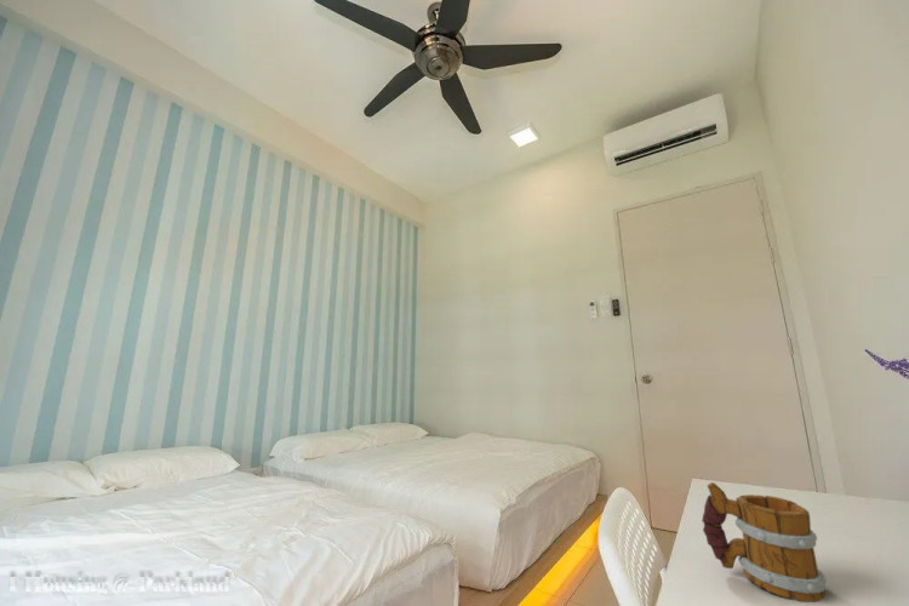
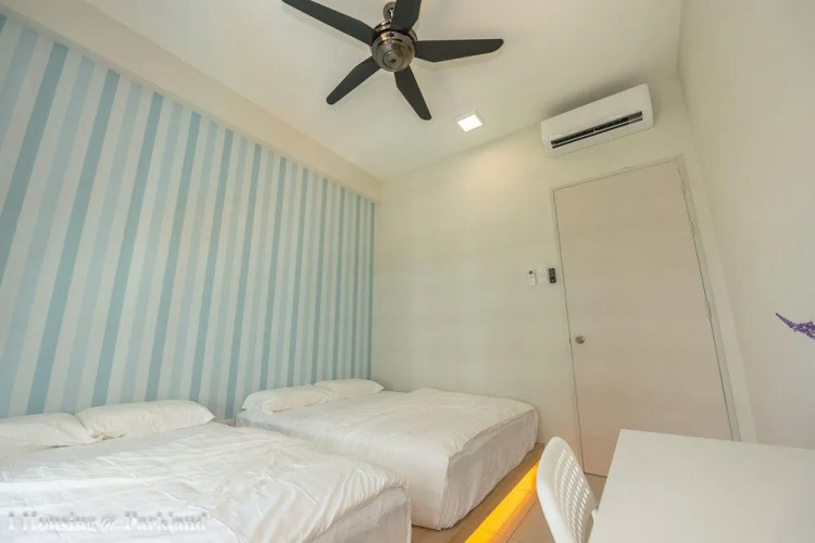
- mug [701,481,828,604]
